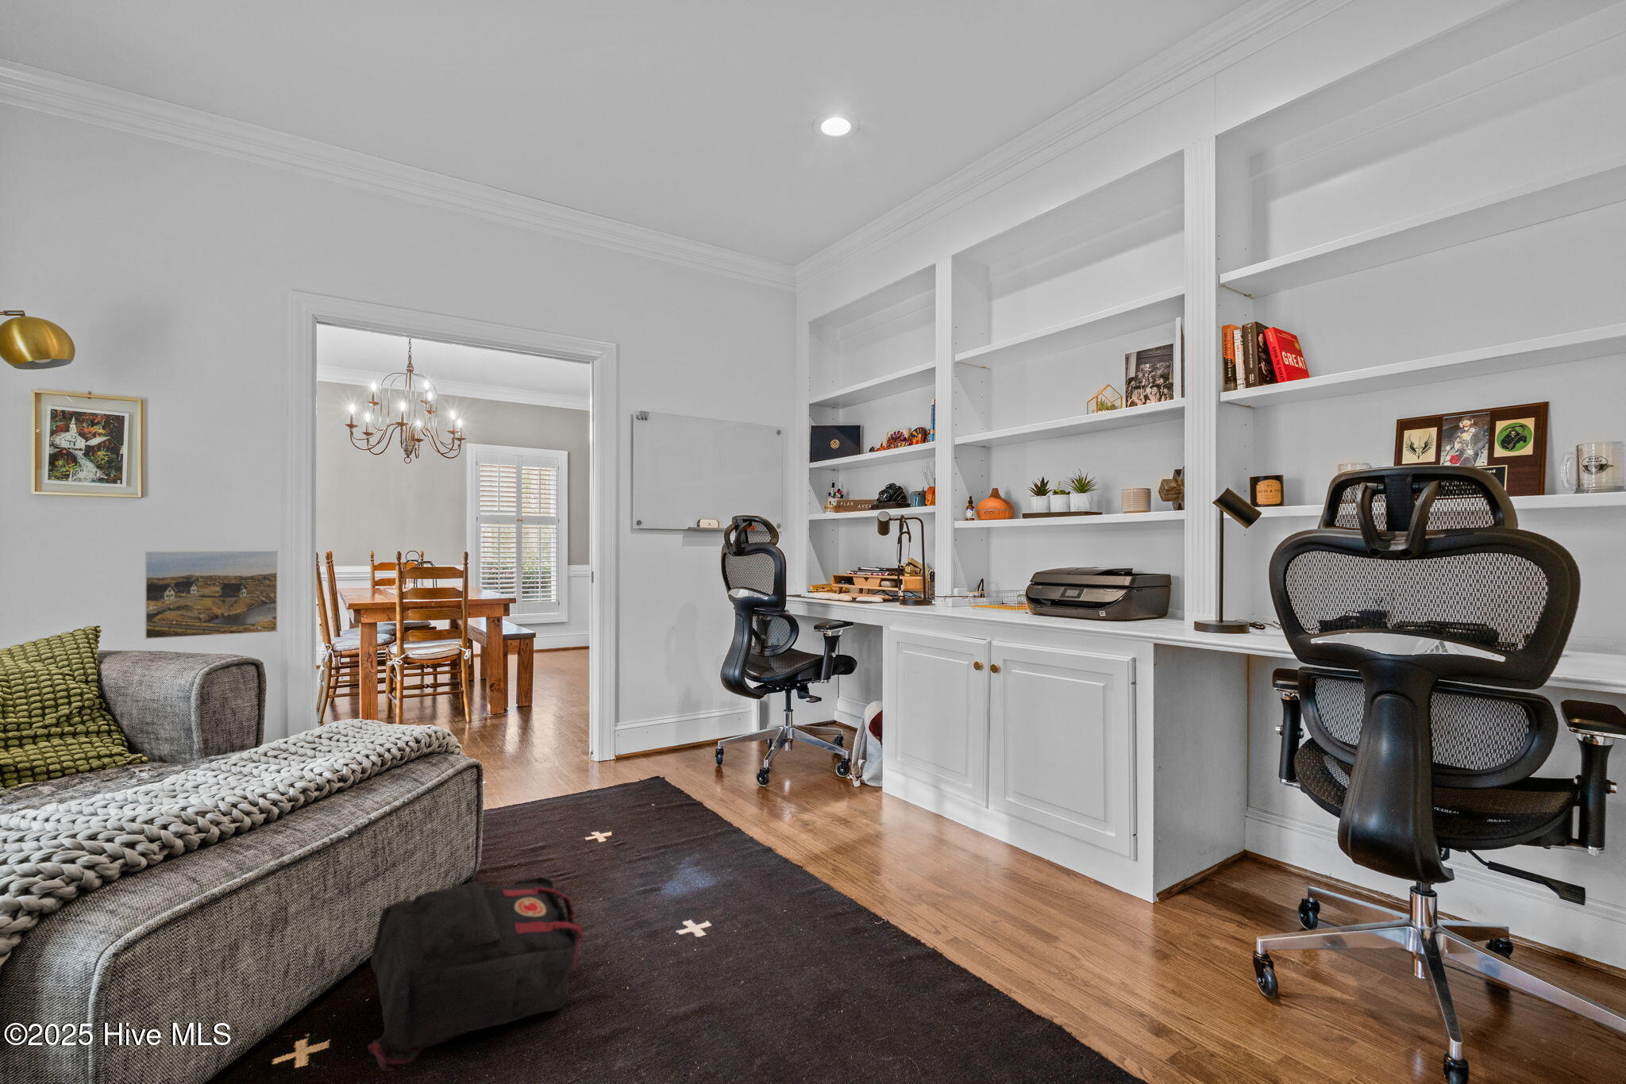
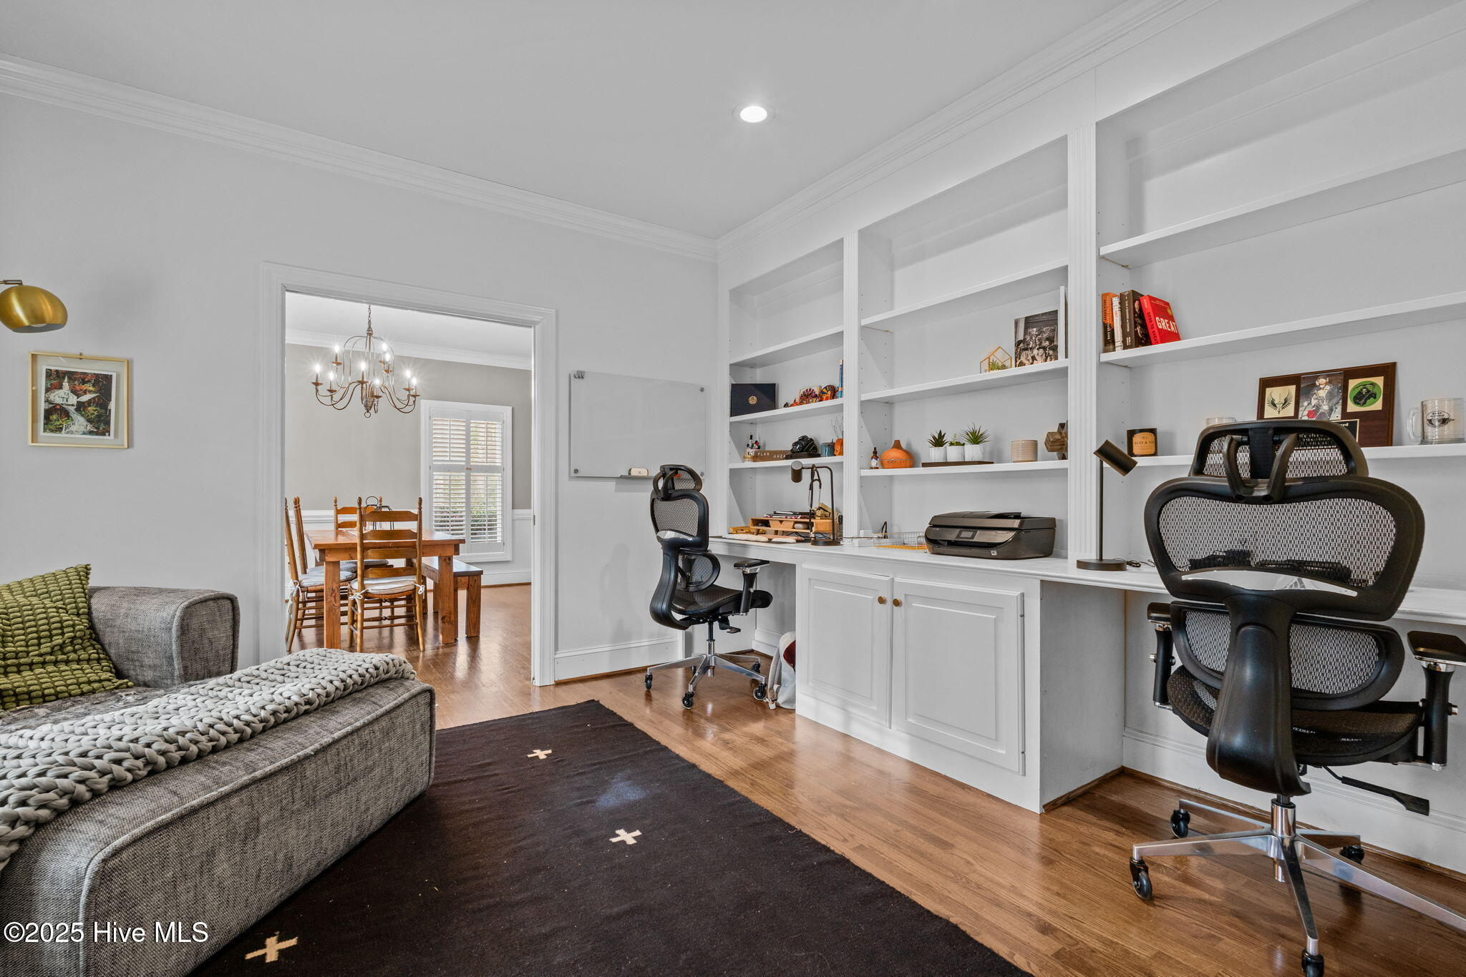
- backpack [368,876,586,1072]
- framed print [144,550,278,640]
